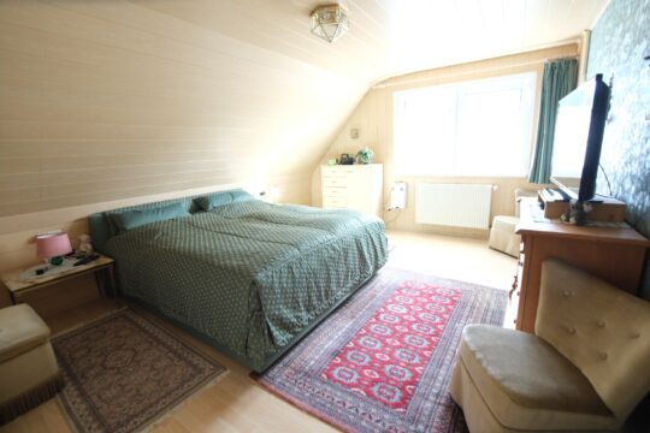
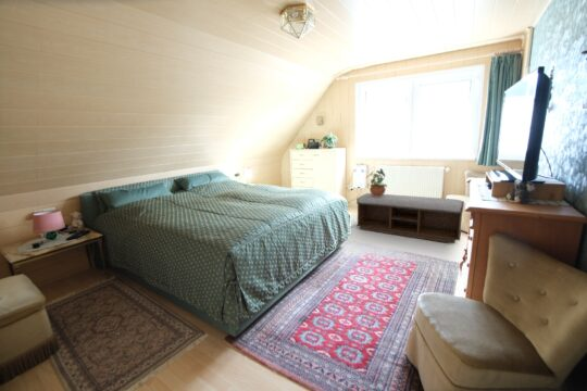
+ potted plant [365,167,388,197]
+ bench [355,192,465,244]
